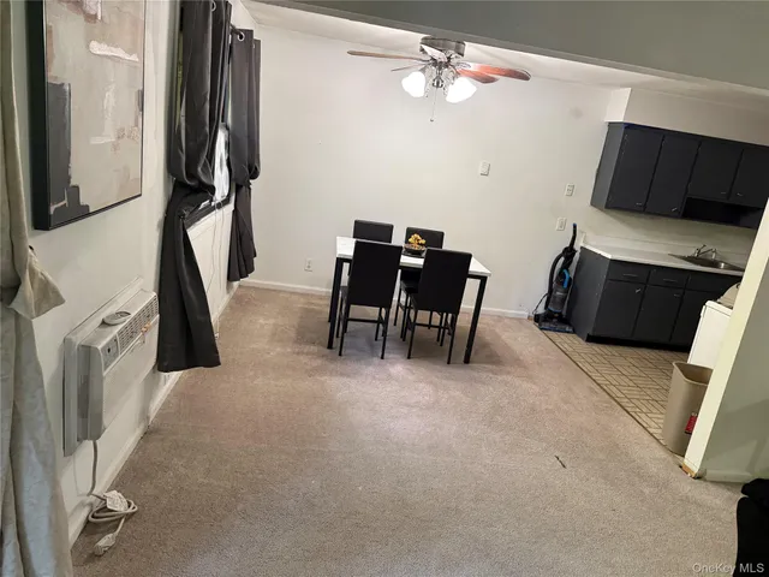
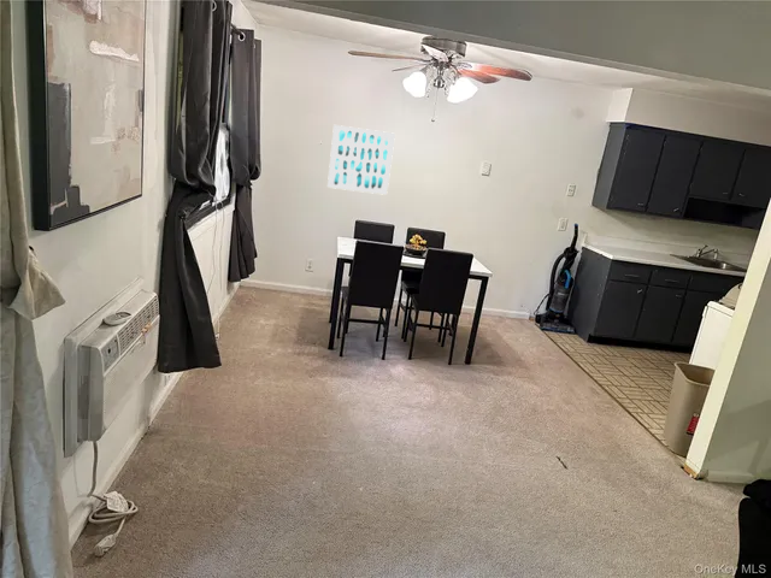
+ wall art [326,124,396,196]
